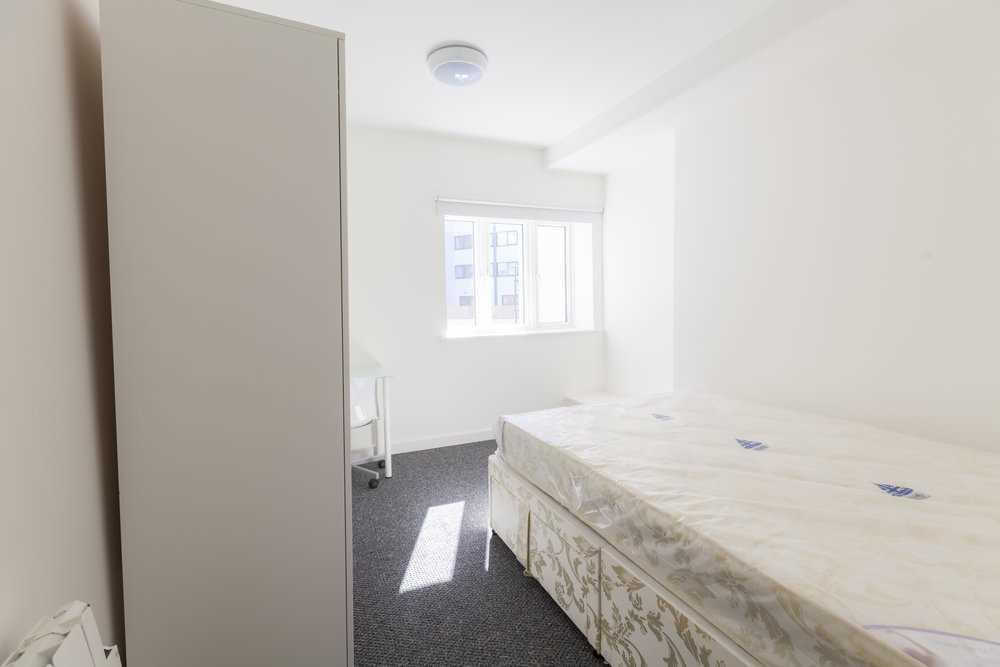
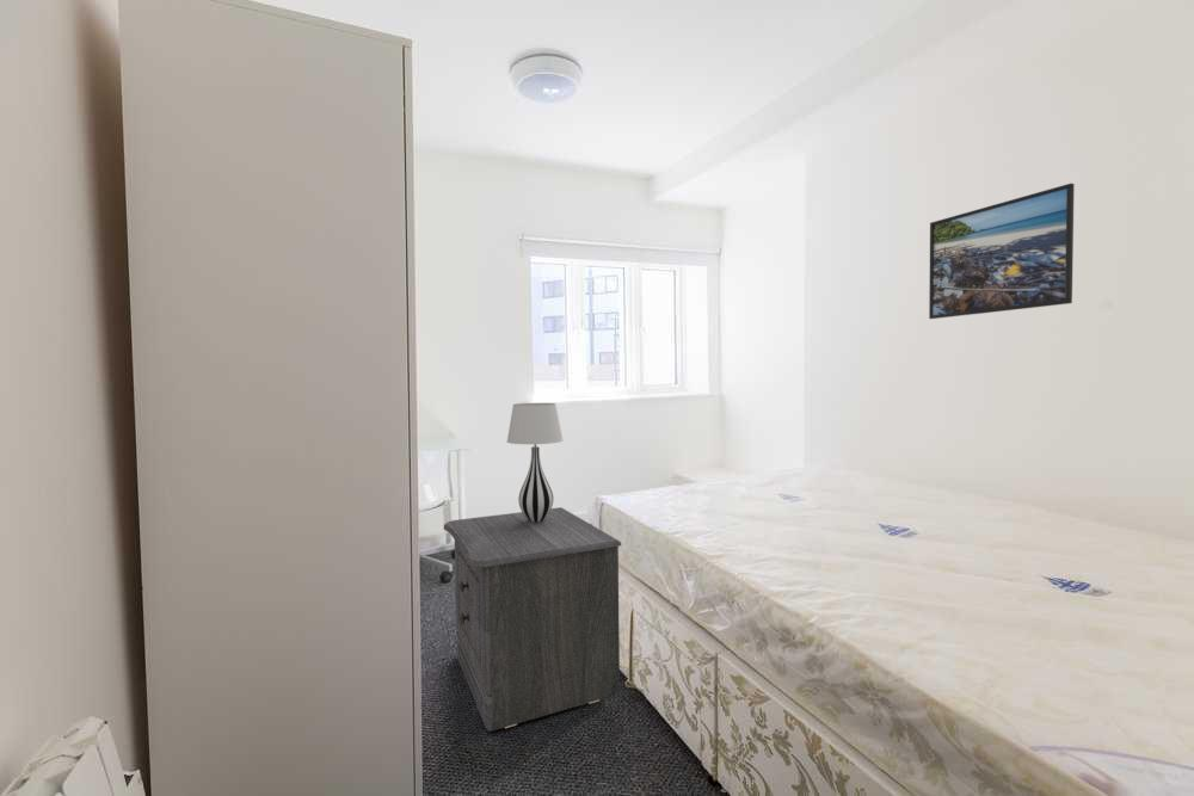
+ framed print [928,183,1076,320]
+ nightstand [443,506,622,733]
+ table lamp [506,402,565,523]
